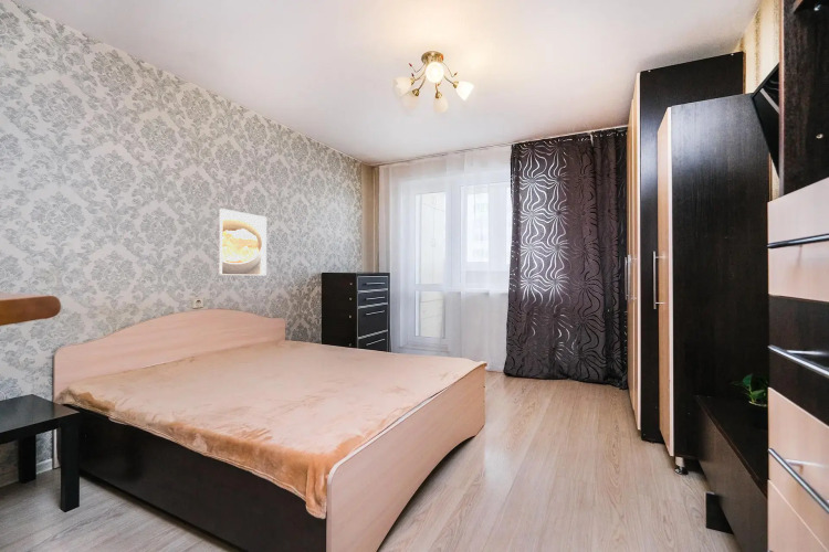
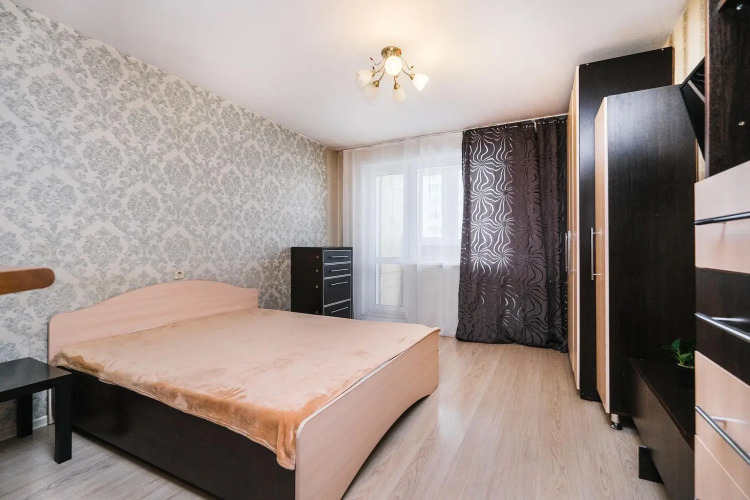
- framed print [218,208,267,276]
